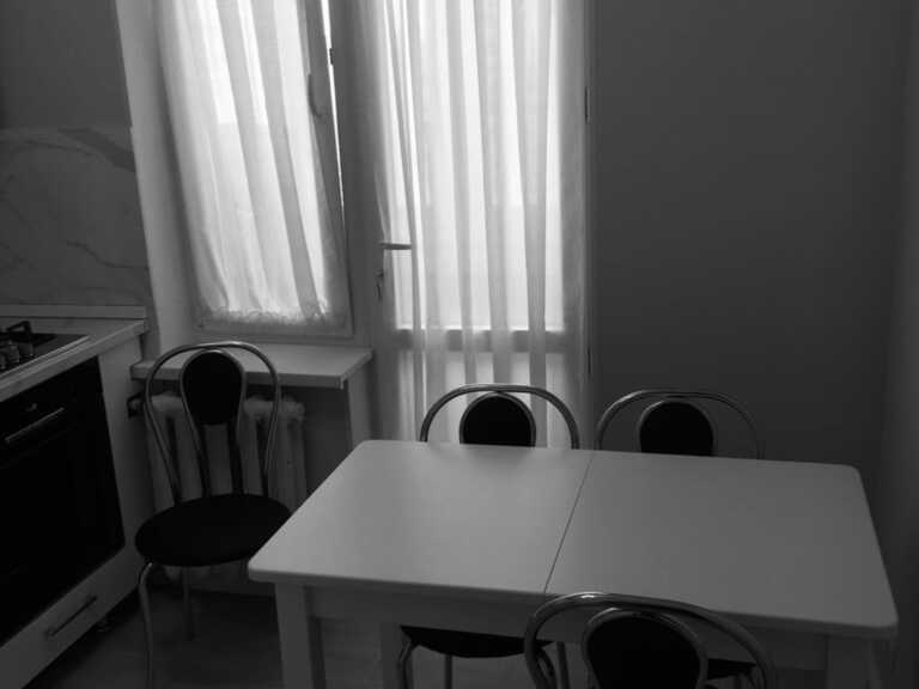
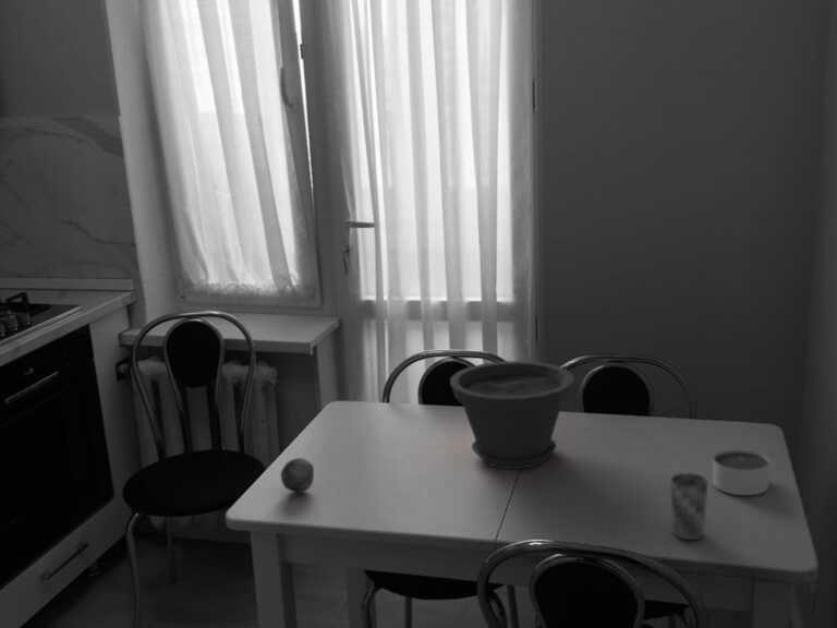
+ plant pot [449,360,575,470]
+ cup [669,472,708,541]
+ fruit [279,457,315,494]
+ candle [712,448,771,496]
